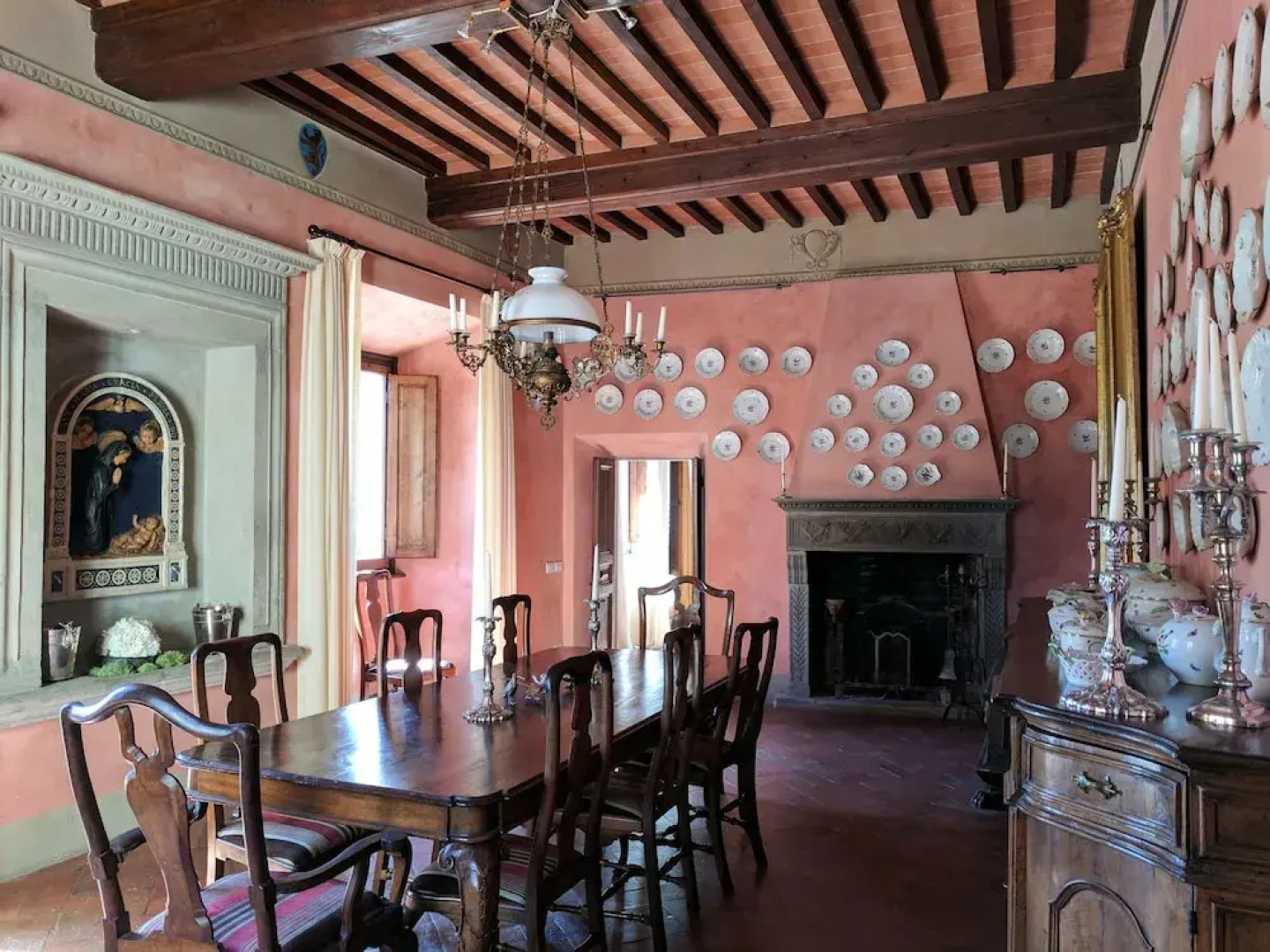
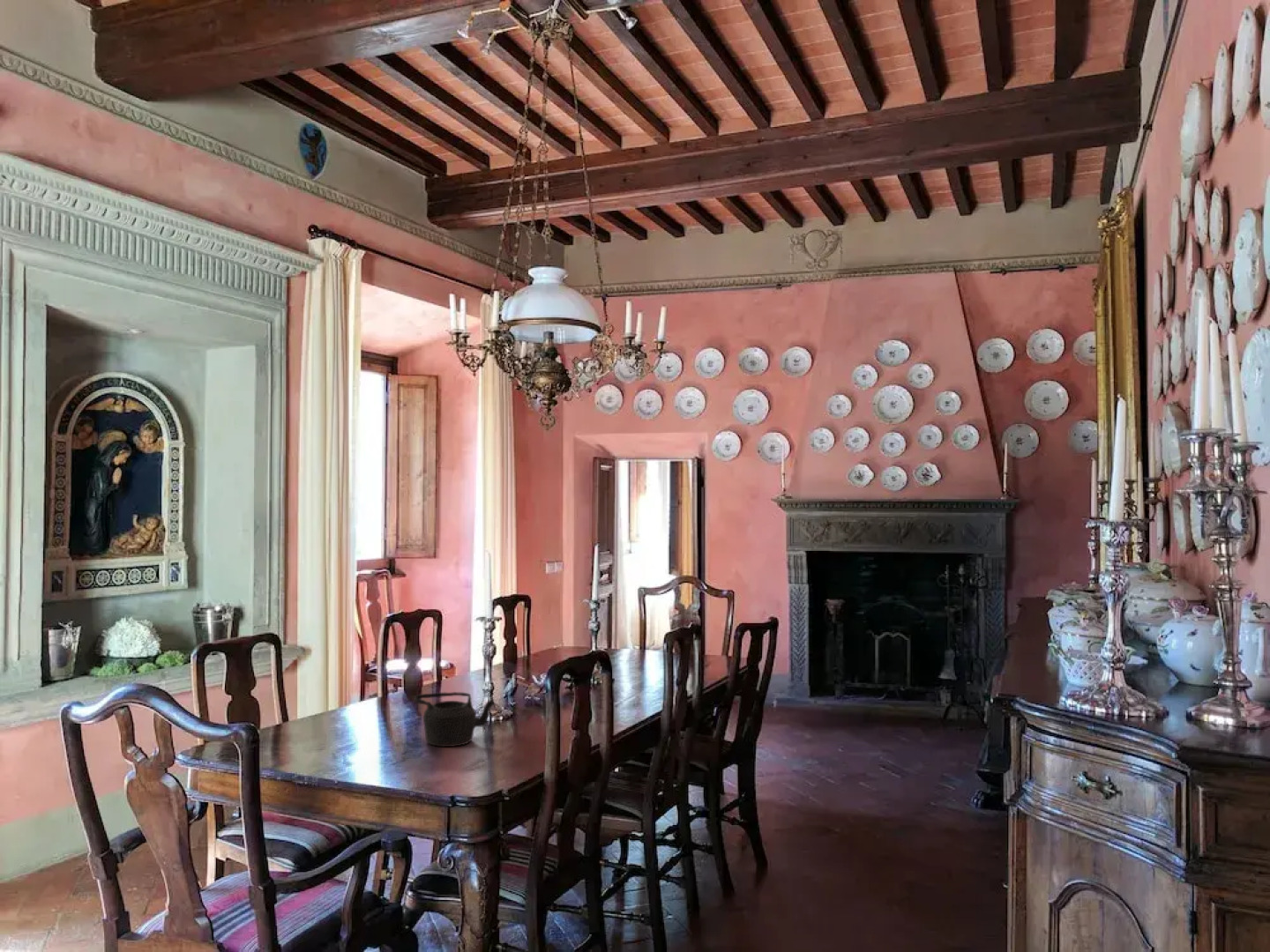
+ teapot [413,691,497,747]
